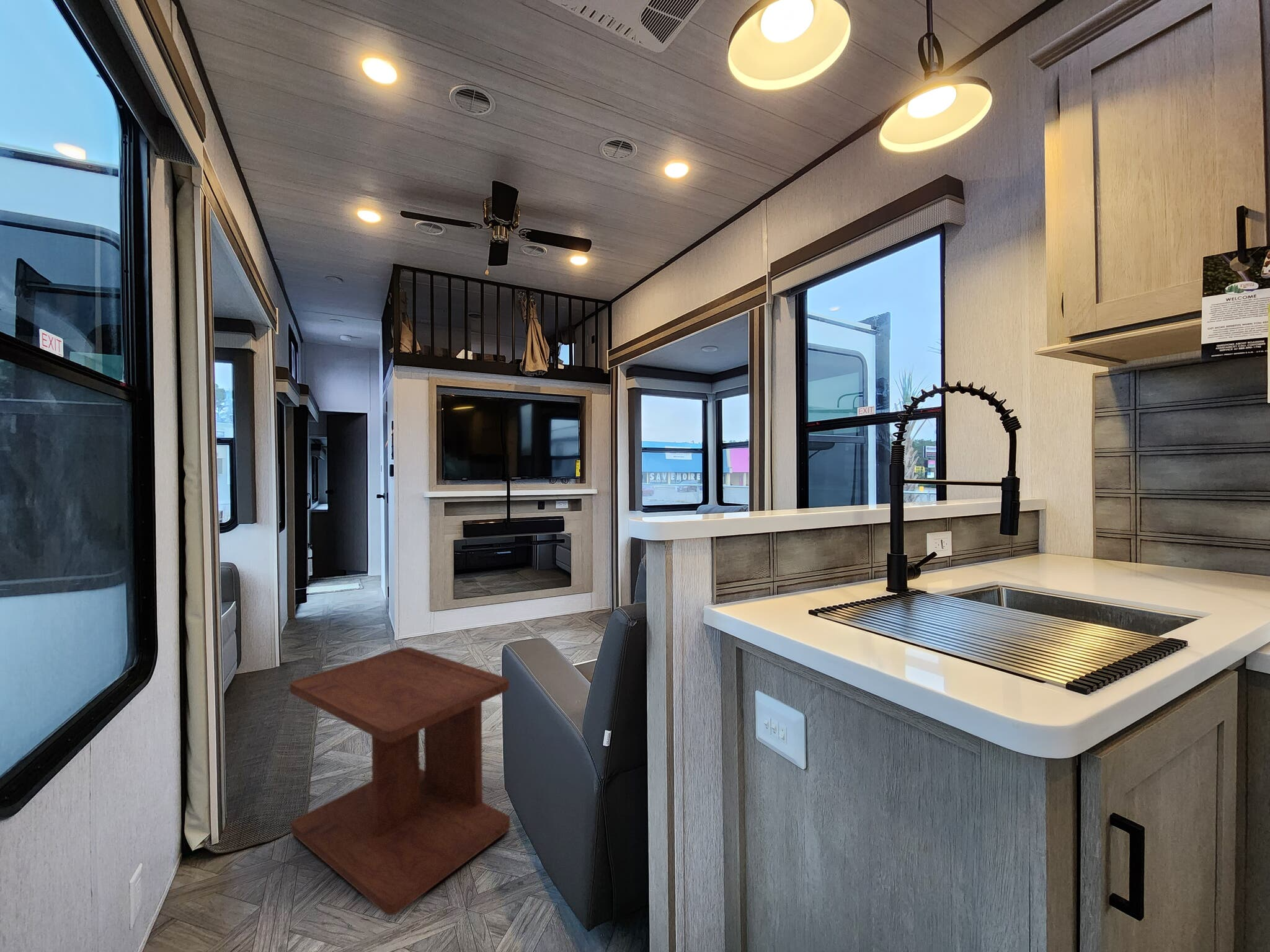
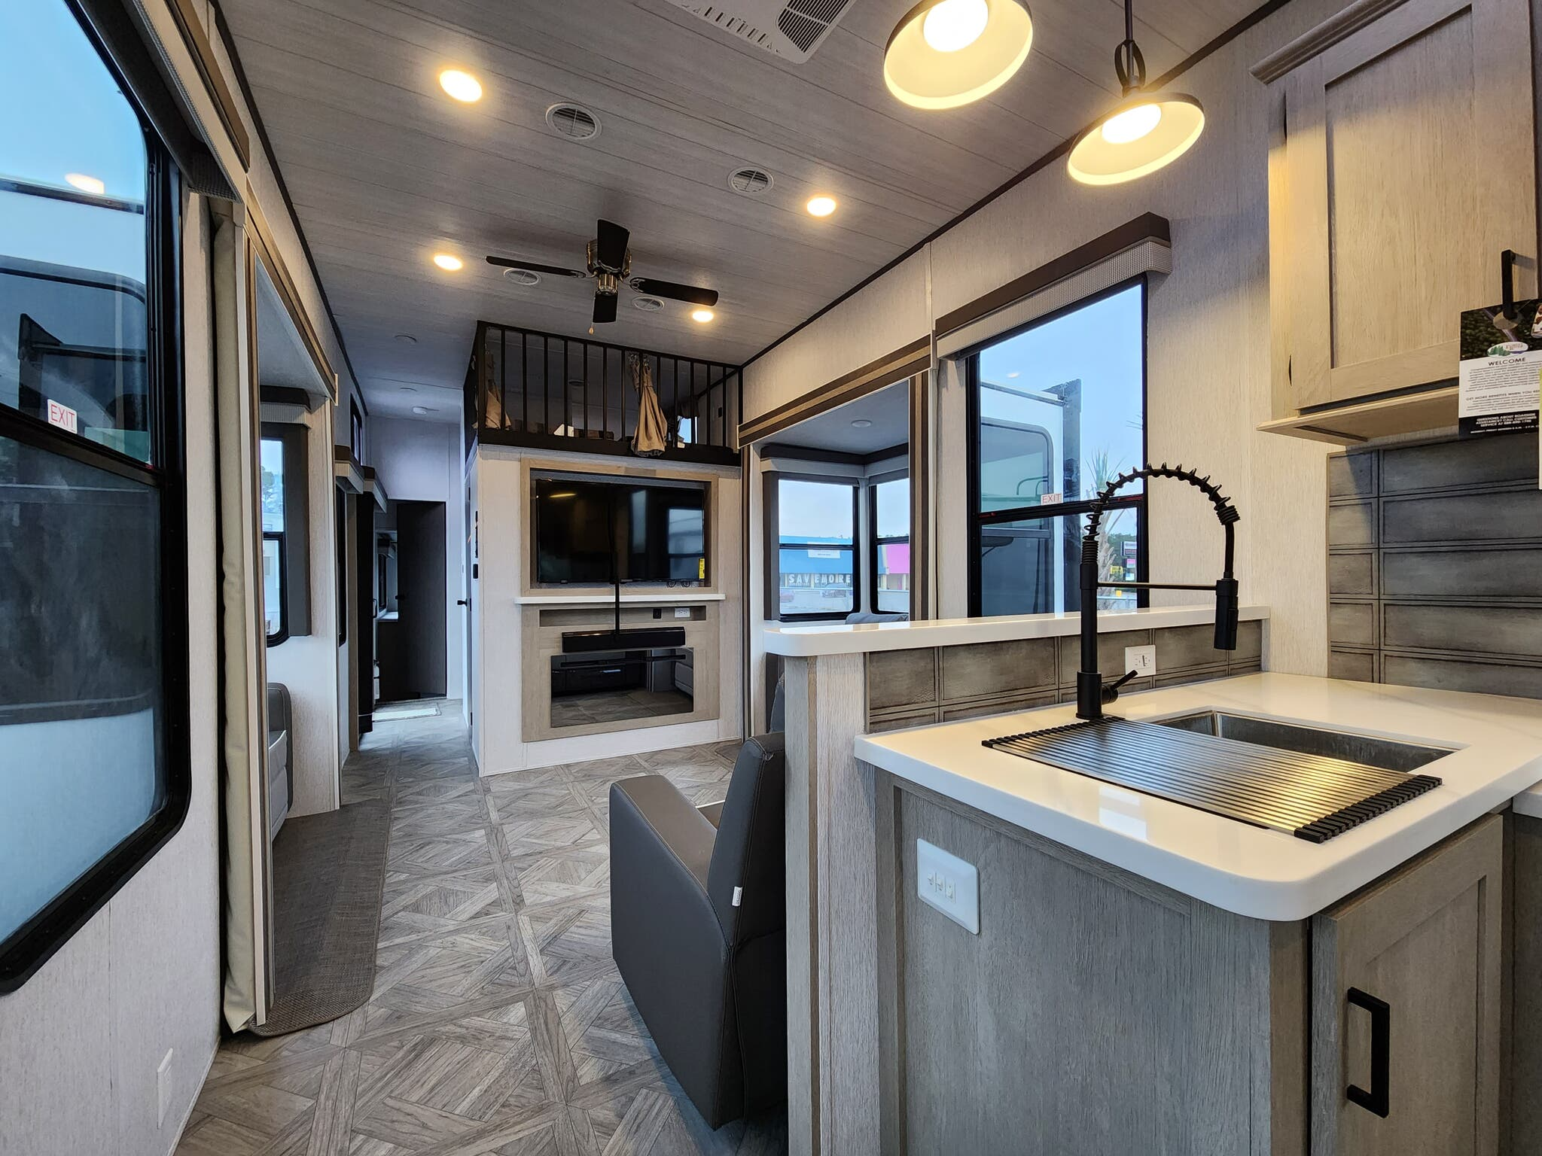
- side table [290,646,511,916]
